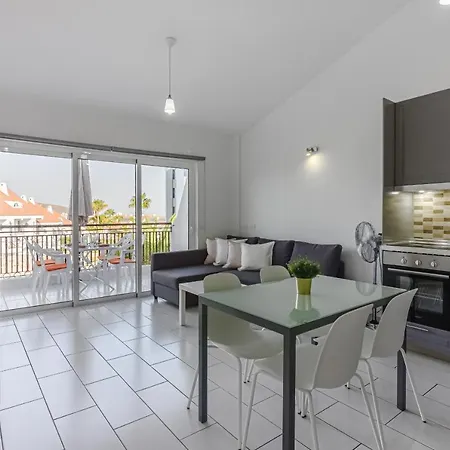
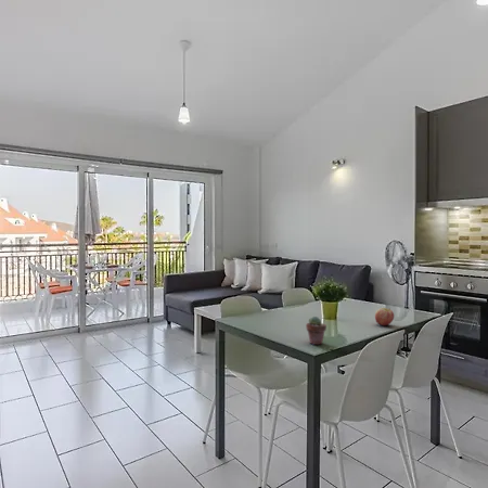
+ apple [374,307,395,326]
+ potted succulent [305,316,328,346]
